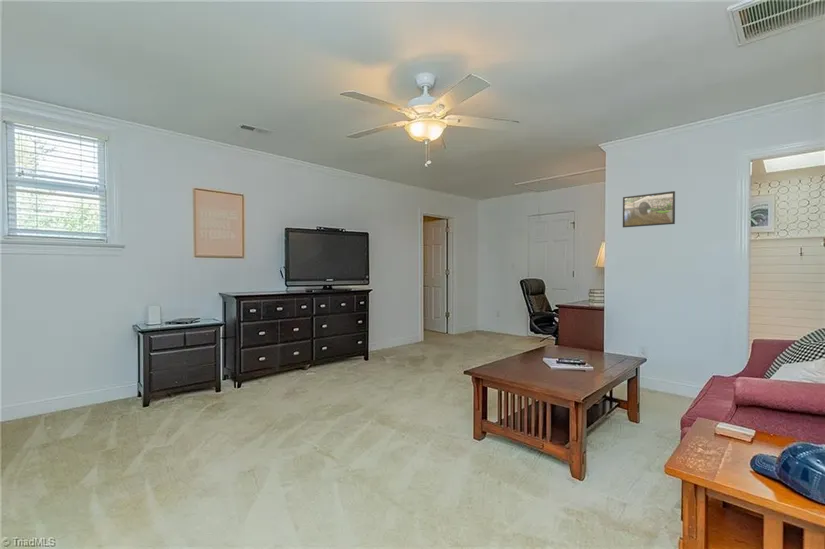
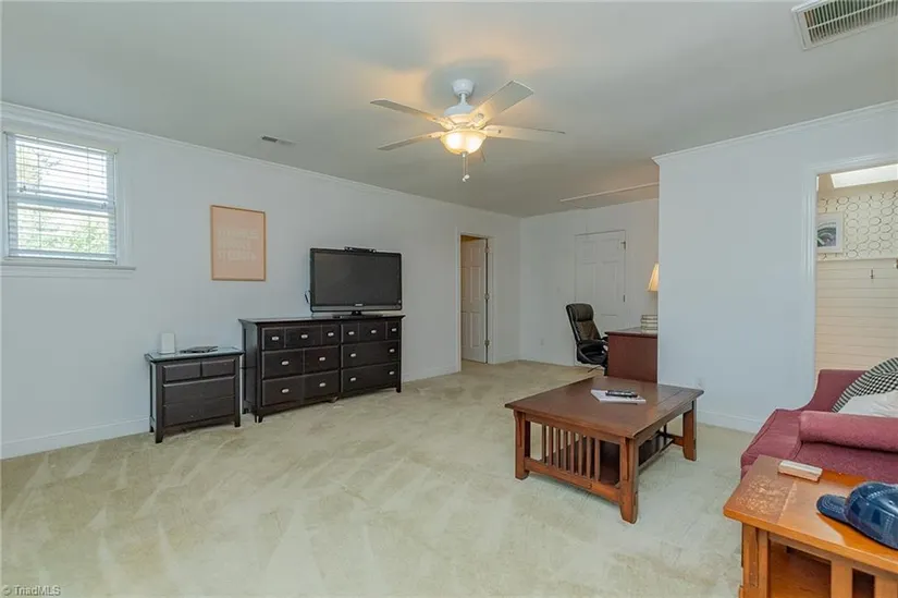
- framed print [622,190,676,228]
